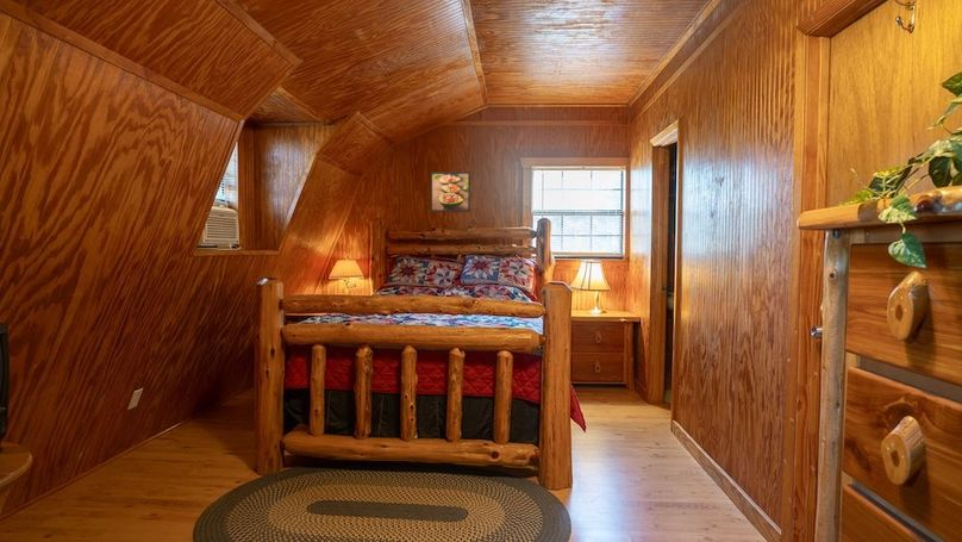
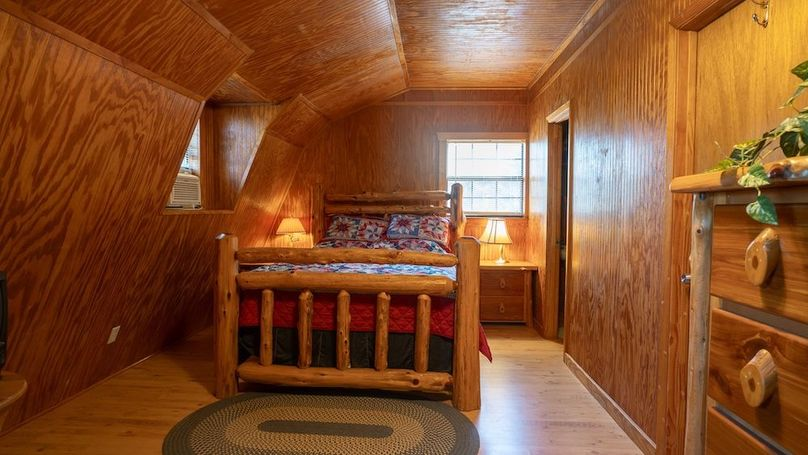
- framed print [430,170,471,213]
